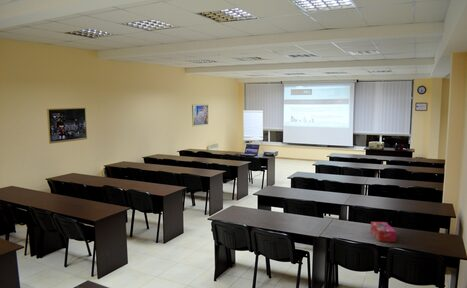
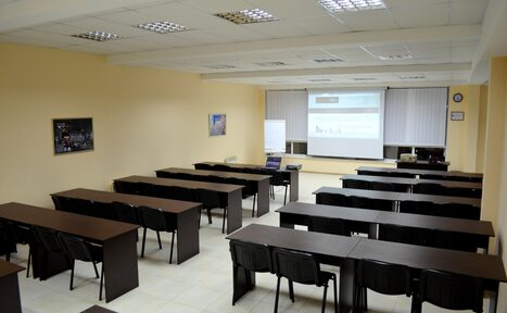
- tissue box [370,221,397,243]
